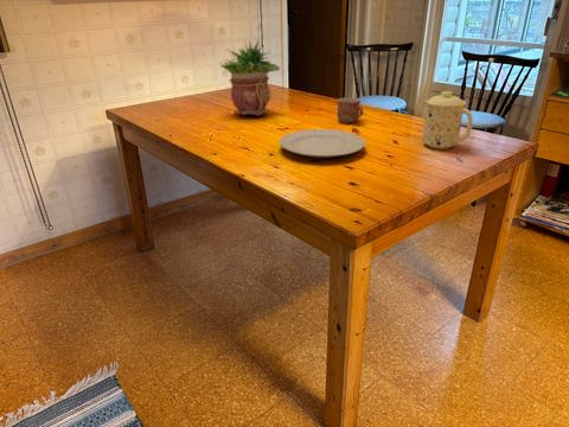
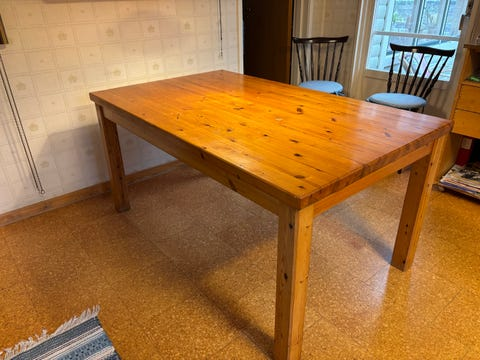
- mug [421,90,473,151]
- mug [337,97,364,125]
- chinaware [279,128,366,159]
- potted plant [219,39,281,116]
